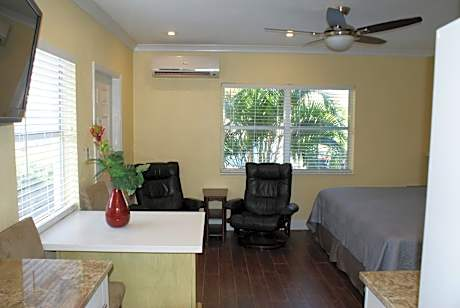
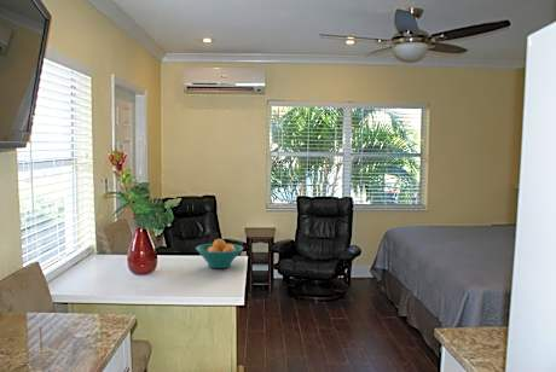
+ fruit bowl [195,238,244,269]
